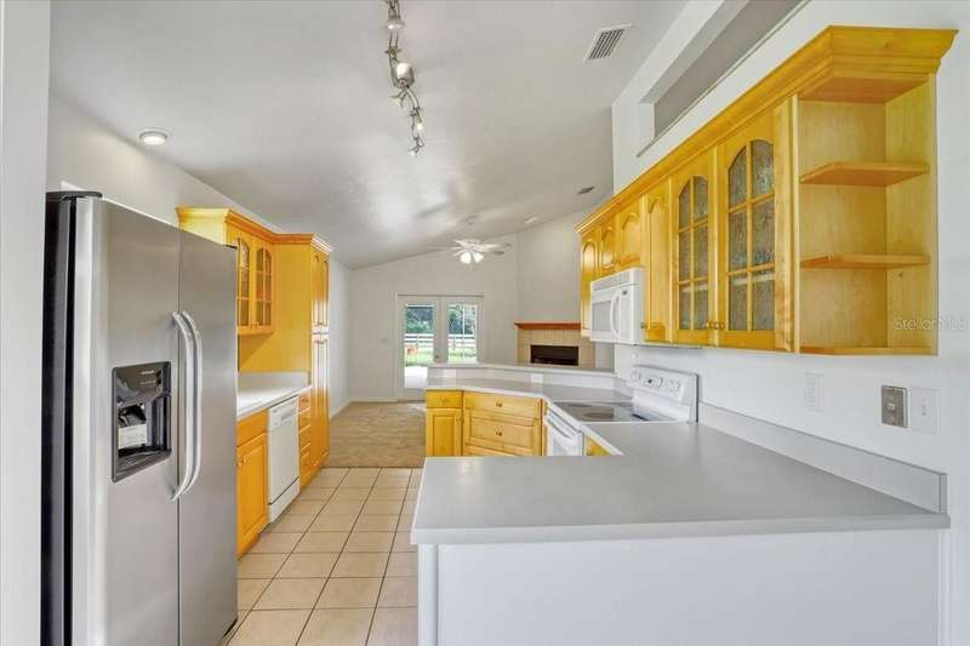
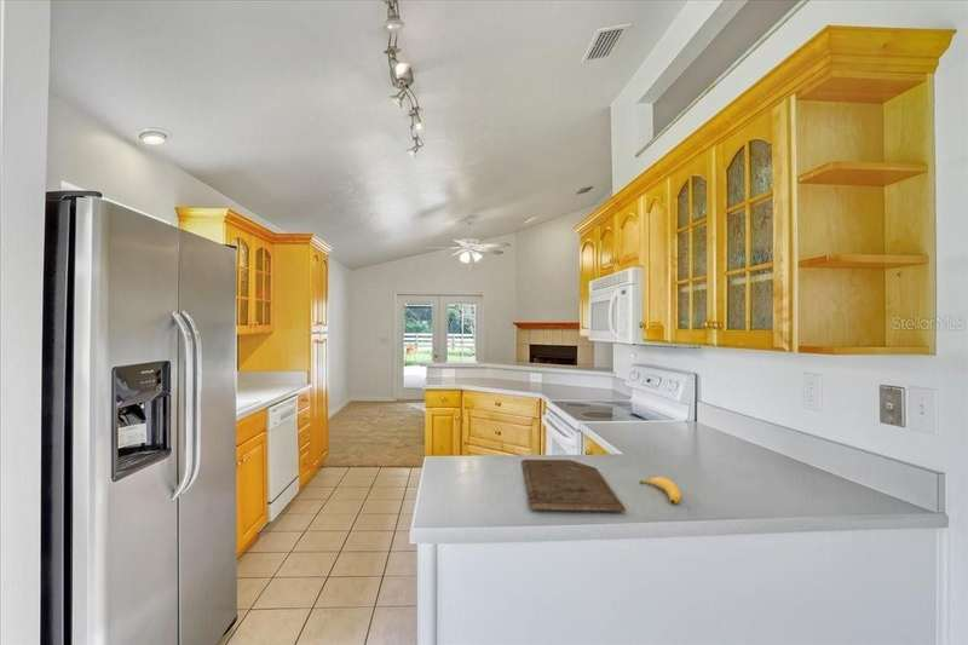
+ cutting board [520,459,628,513]
+ banana [638,476,681,505]
